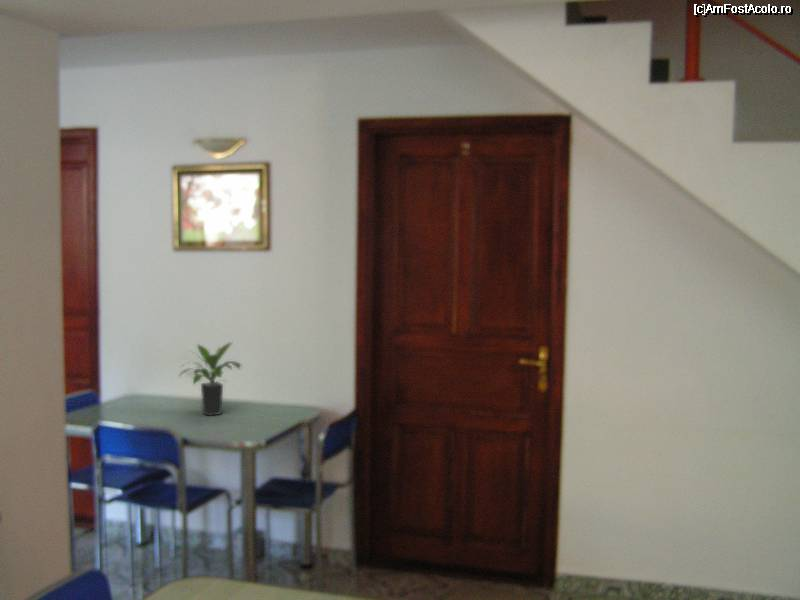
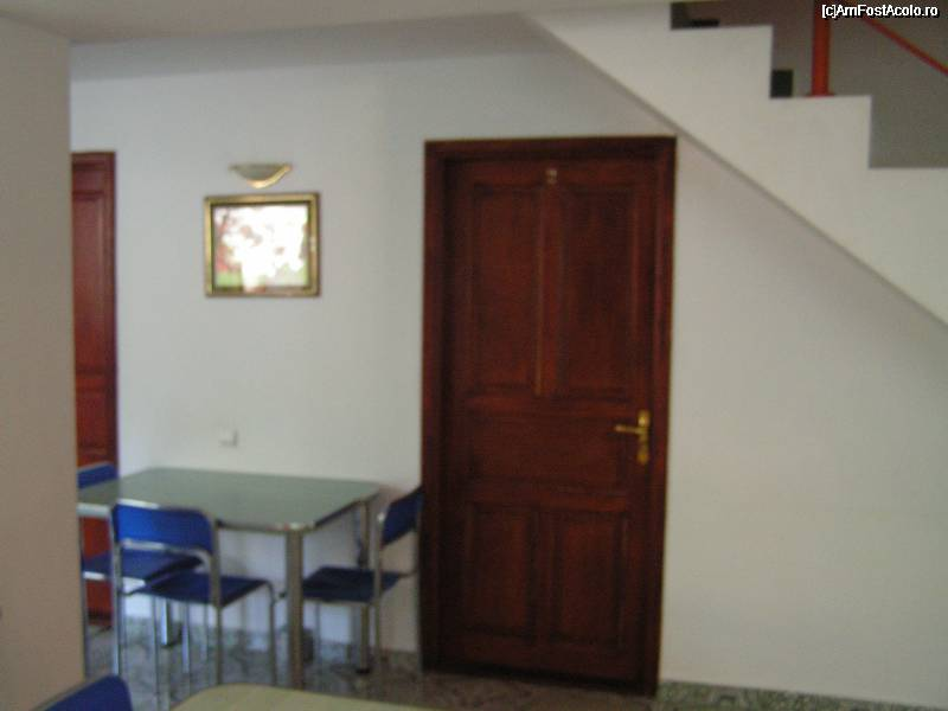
- potted plant [177,341,243,417]
